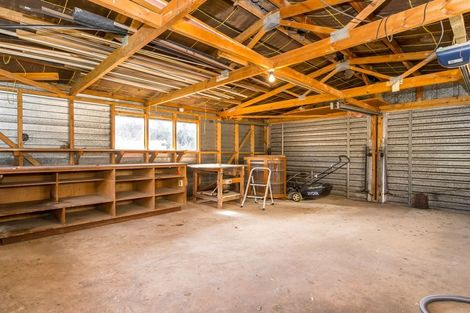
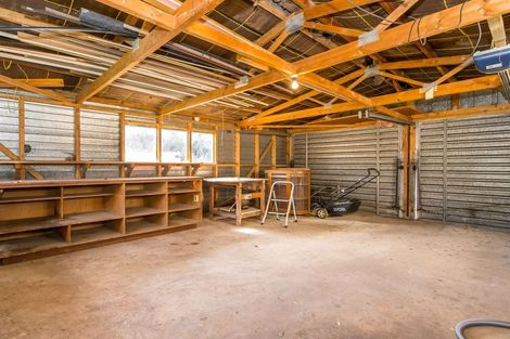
- bucket [411,192,430,210]
